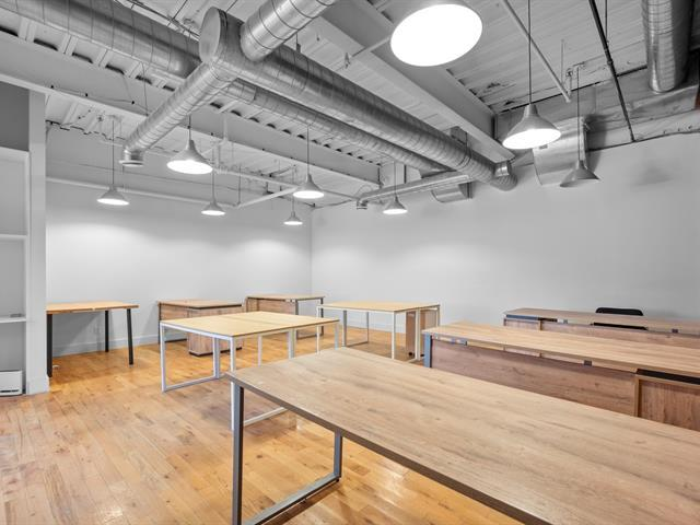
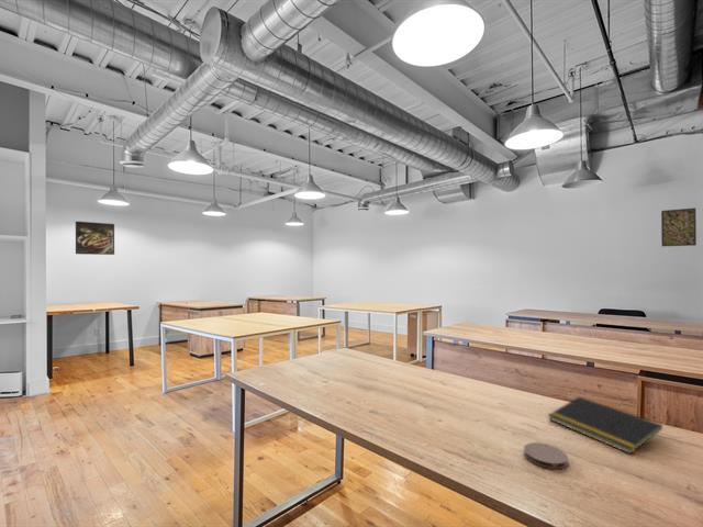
+ coaster [523,441,569,470]
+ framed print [75,221,115,256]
+ notepad [547,395,663,455]
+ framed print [660,208,698,247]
